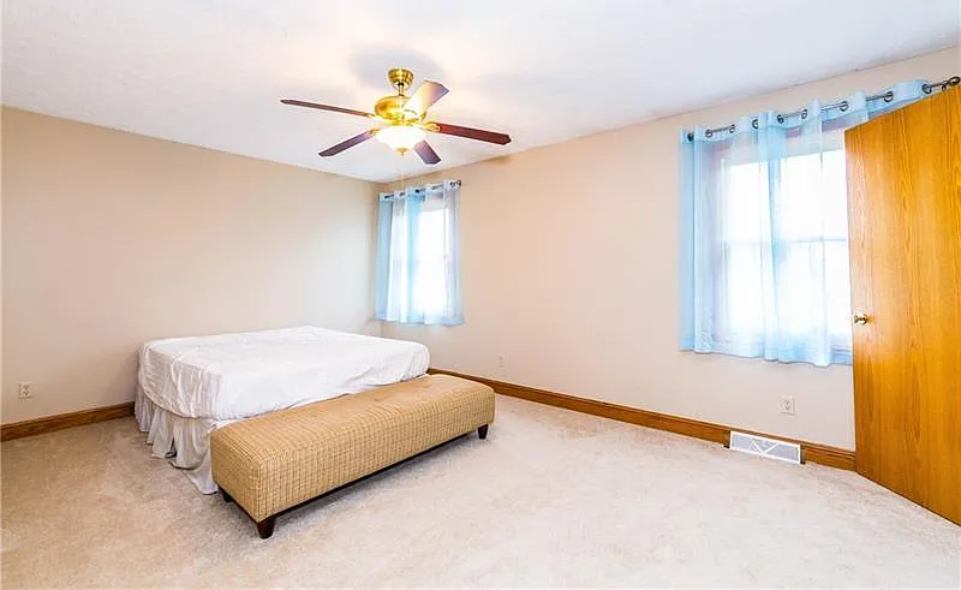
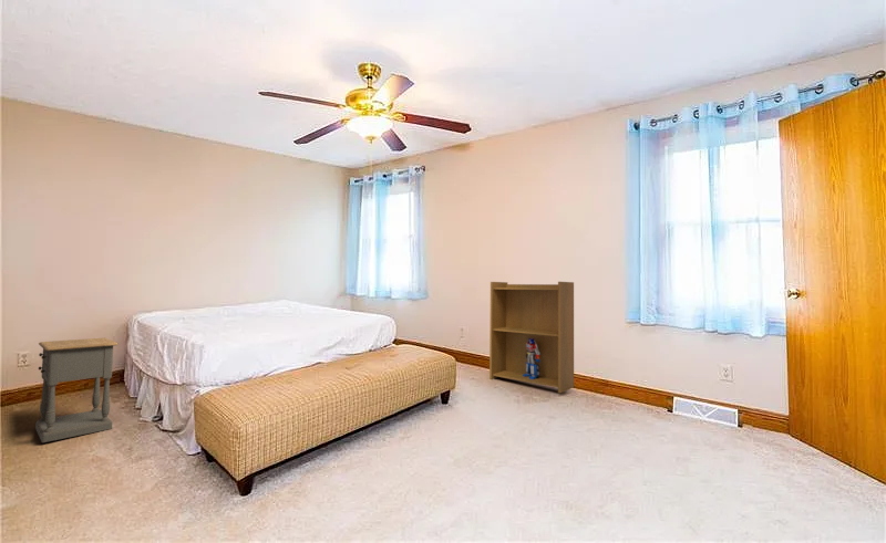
+ bookshelf [488,281,575,394]
+ nightstand [34,337,119,443]
